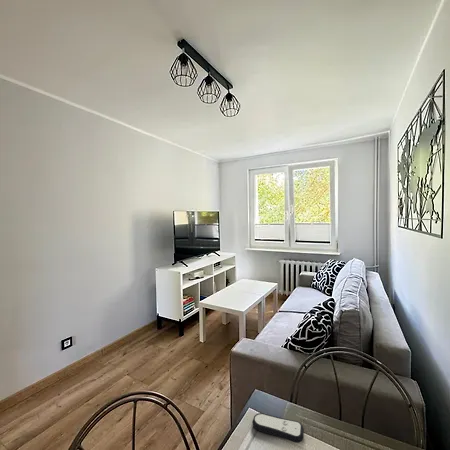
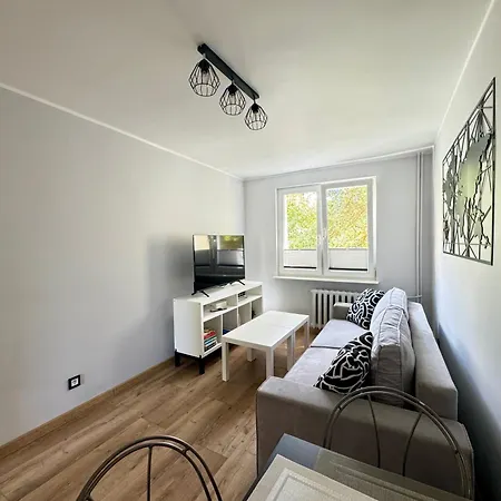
- remote control [251,412,305,444]
